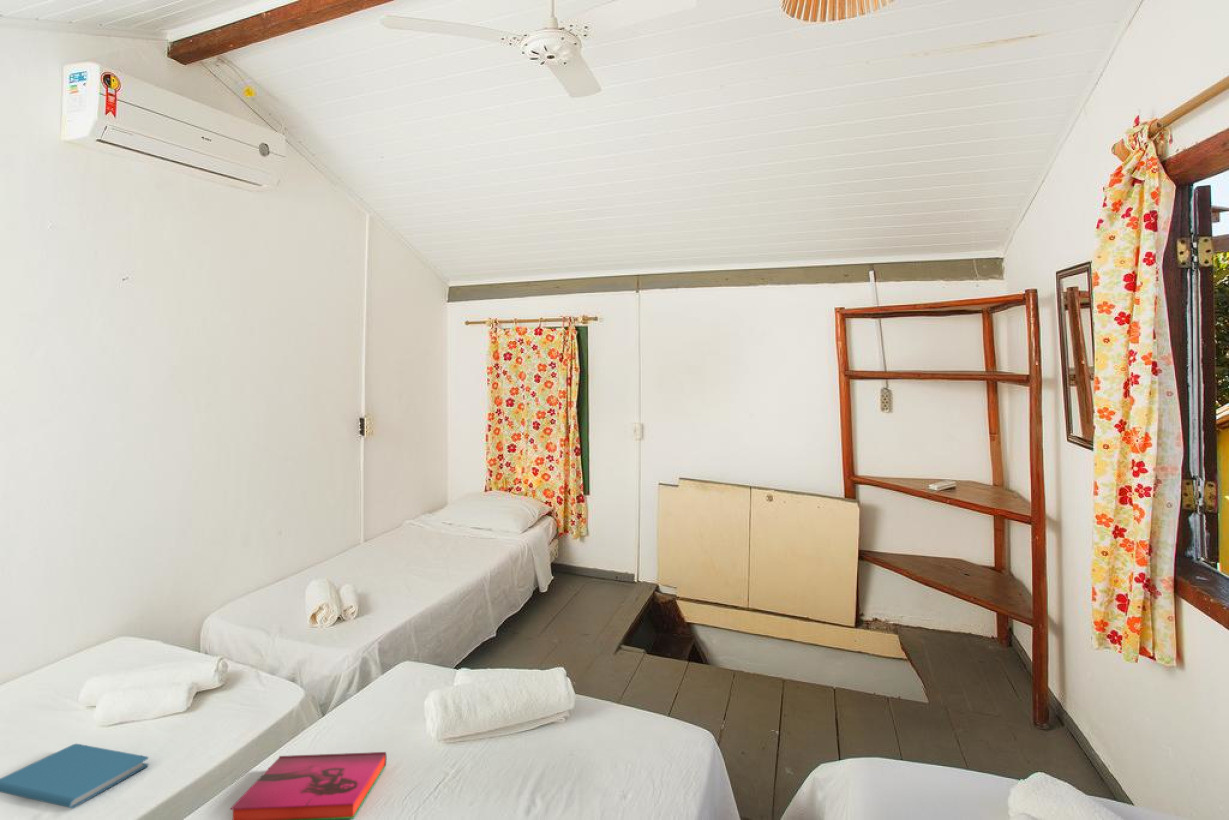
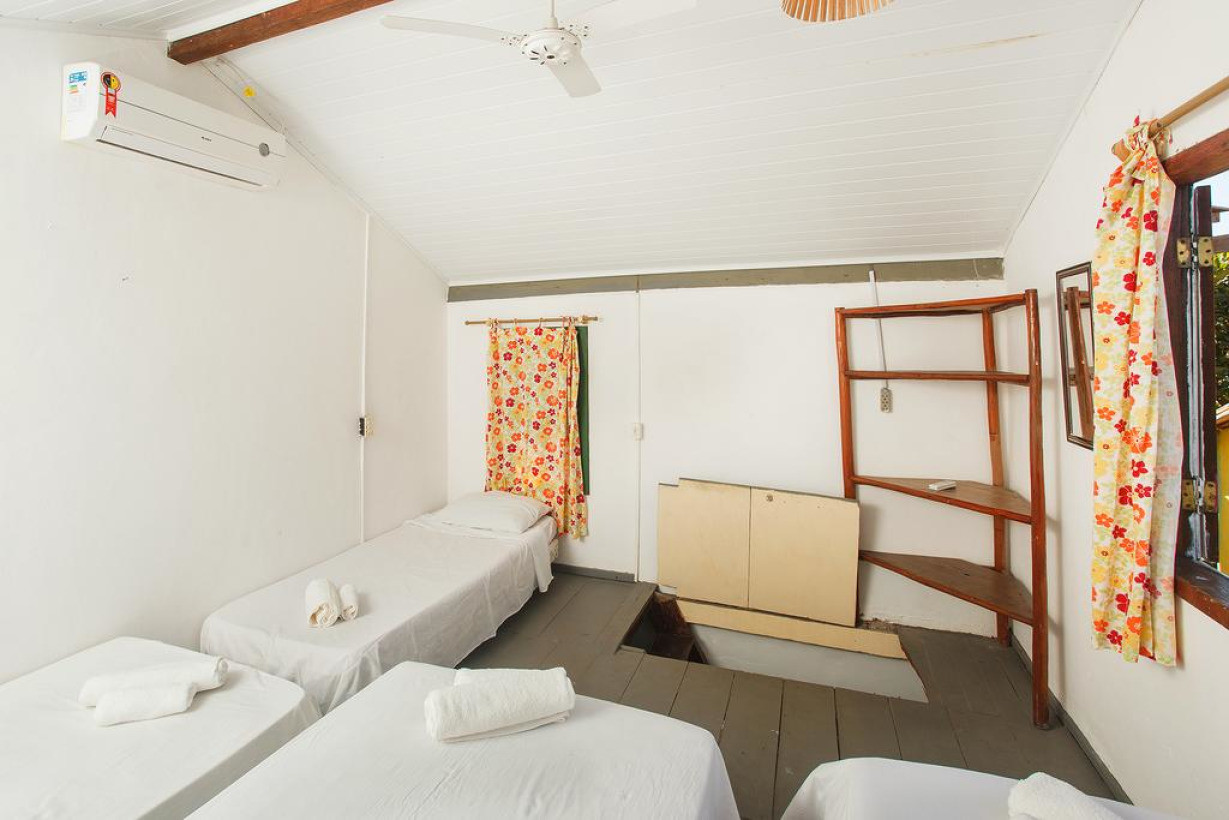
- book [0,743,149,809]
- hardback book [229,751,387,820]
